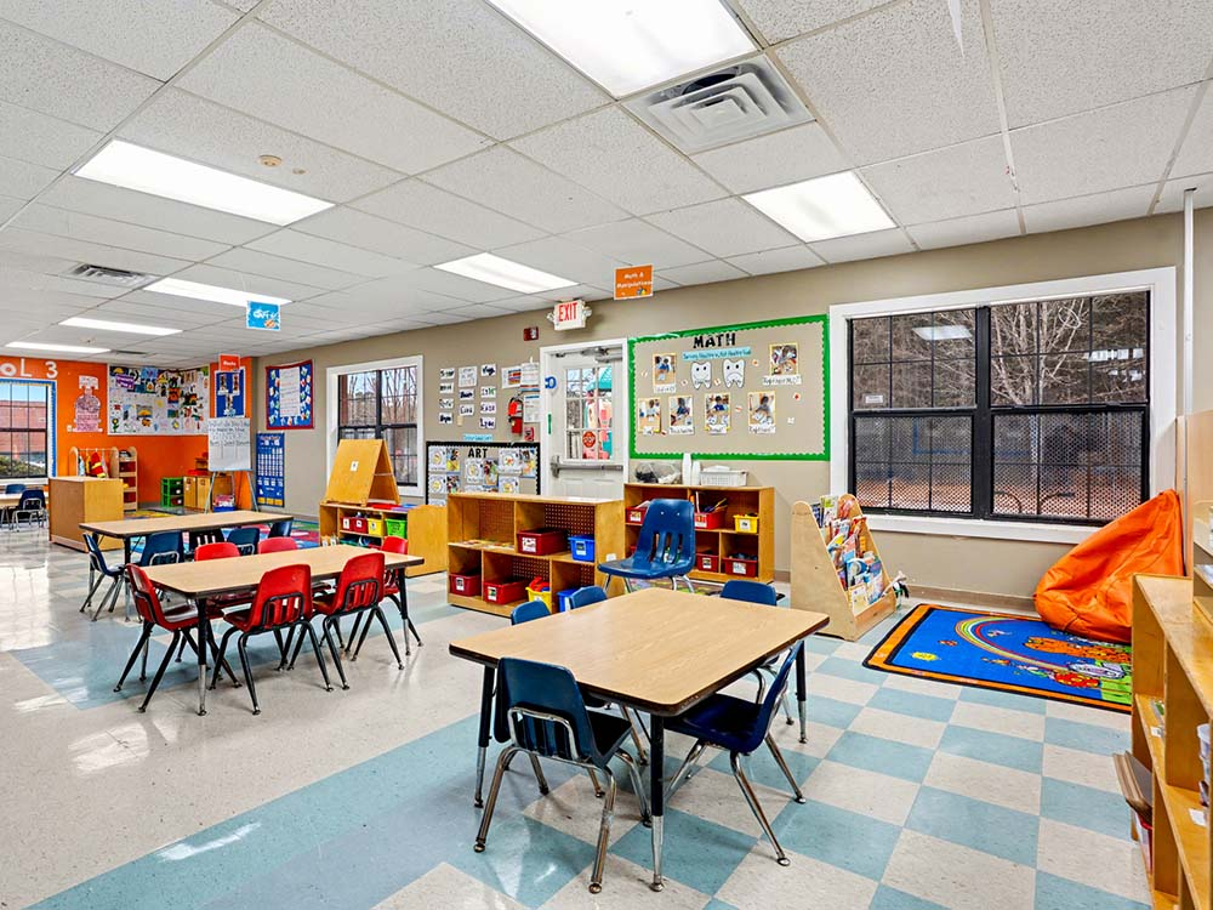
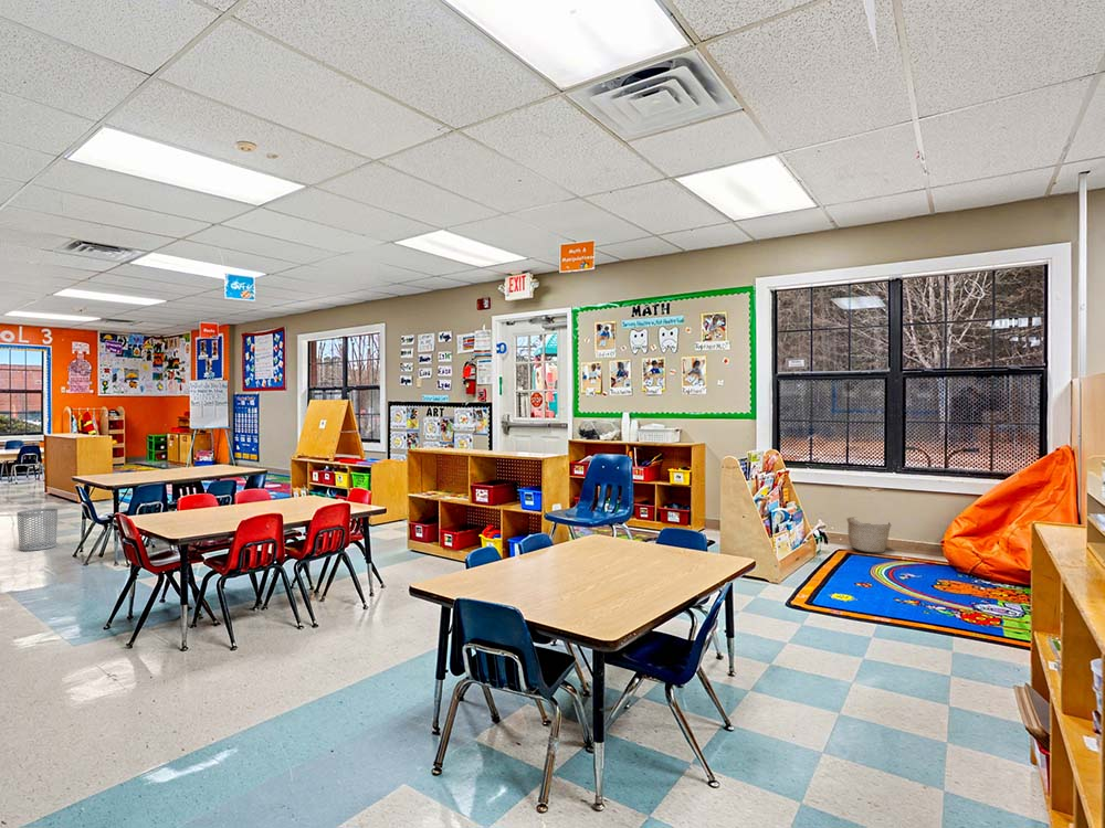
+ waste bin [15,508,59,552]
+ basket [845,517,893,554]
